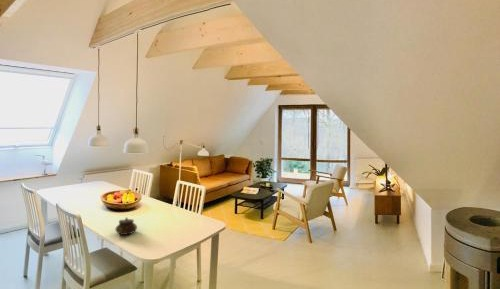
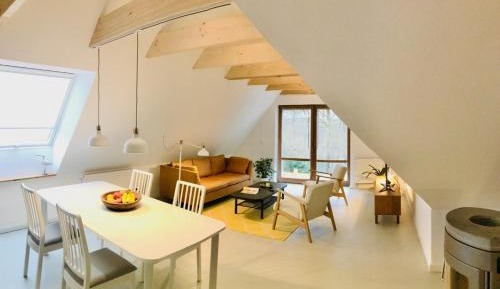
- teapot [114,217,138,236]
